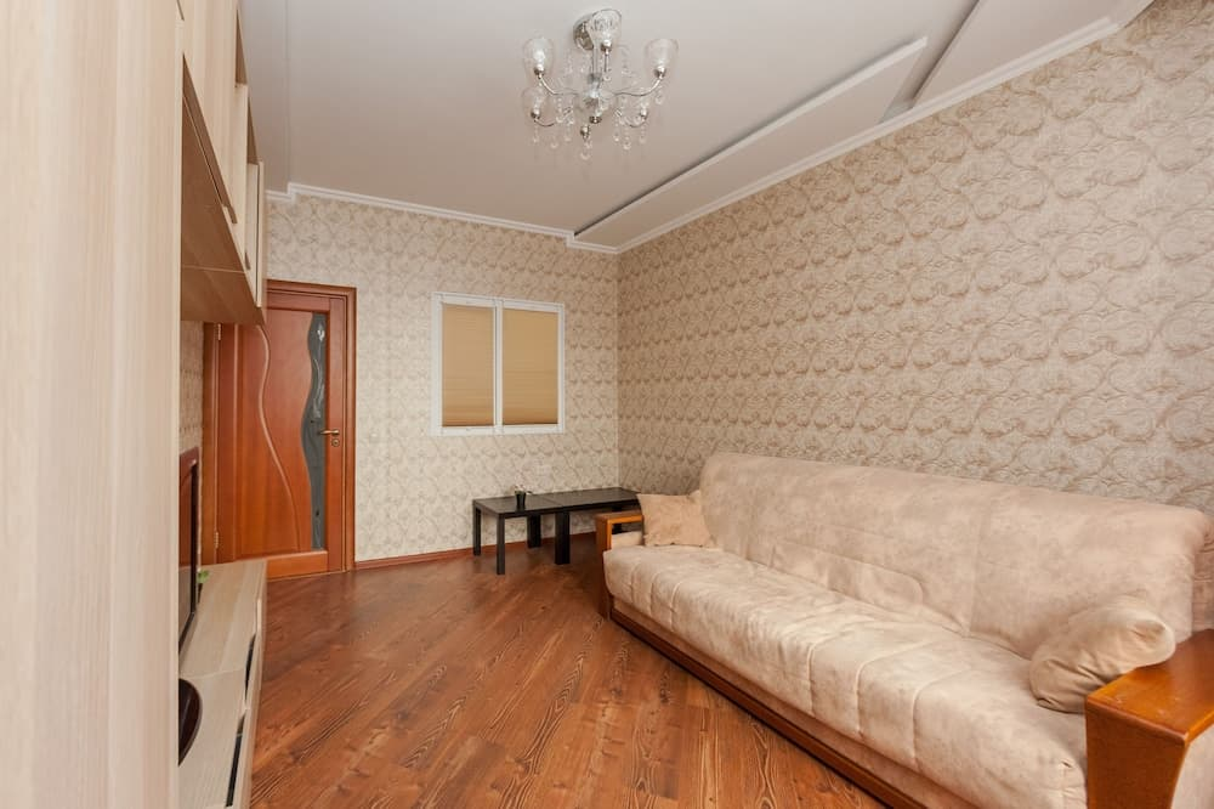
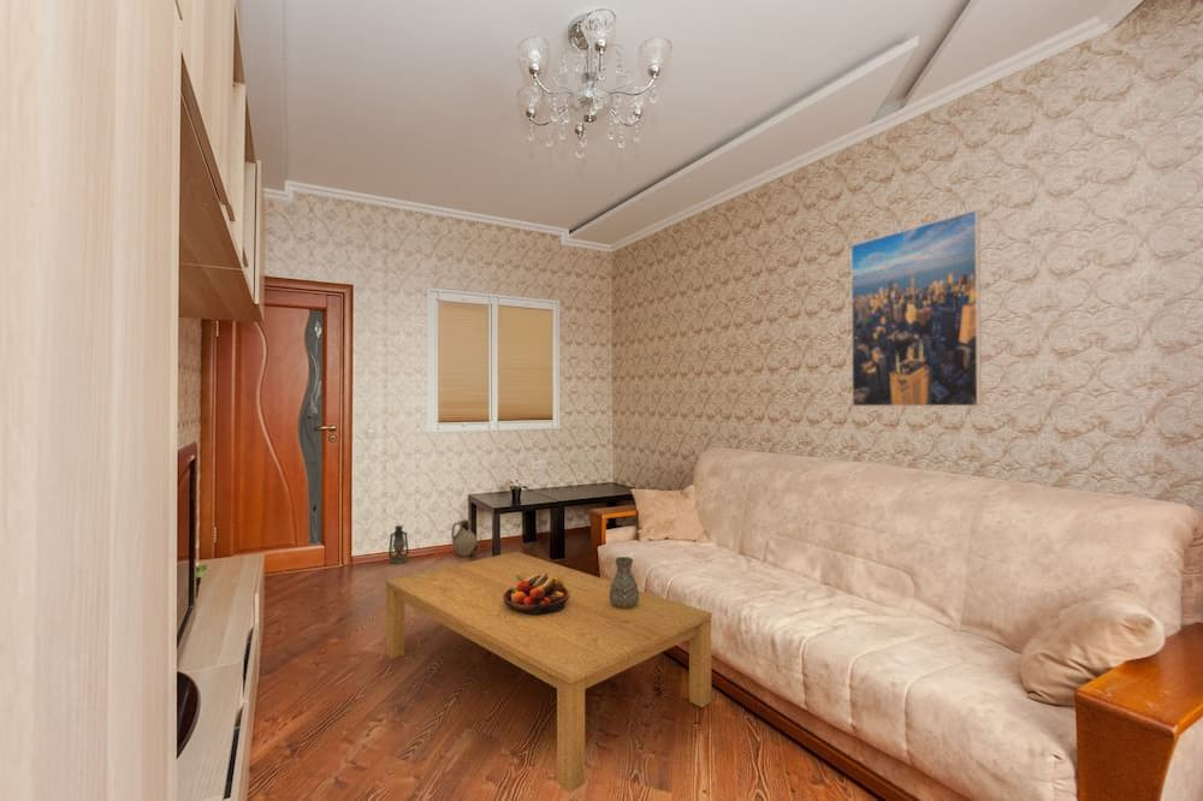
+ ceramic jug [450,518,479,557]
+ fruit bowl [503,571,570,616]
+ coffee table [385,551,713,794]
+ lantern [387,524,410,565]
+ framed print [851,208,983,408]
+ decorative vase [610,556,640,607]
